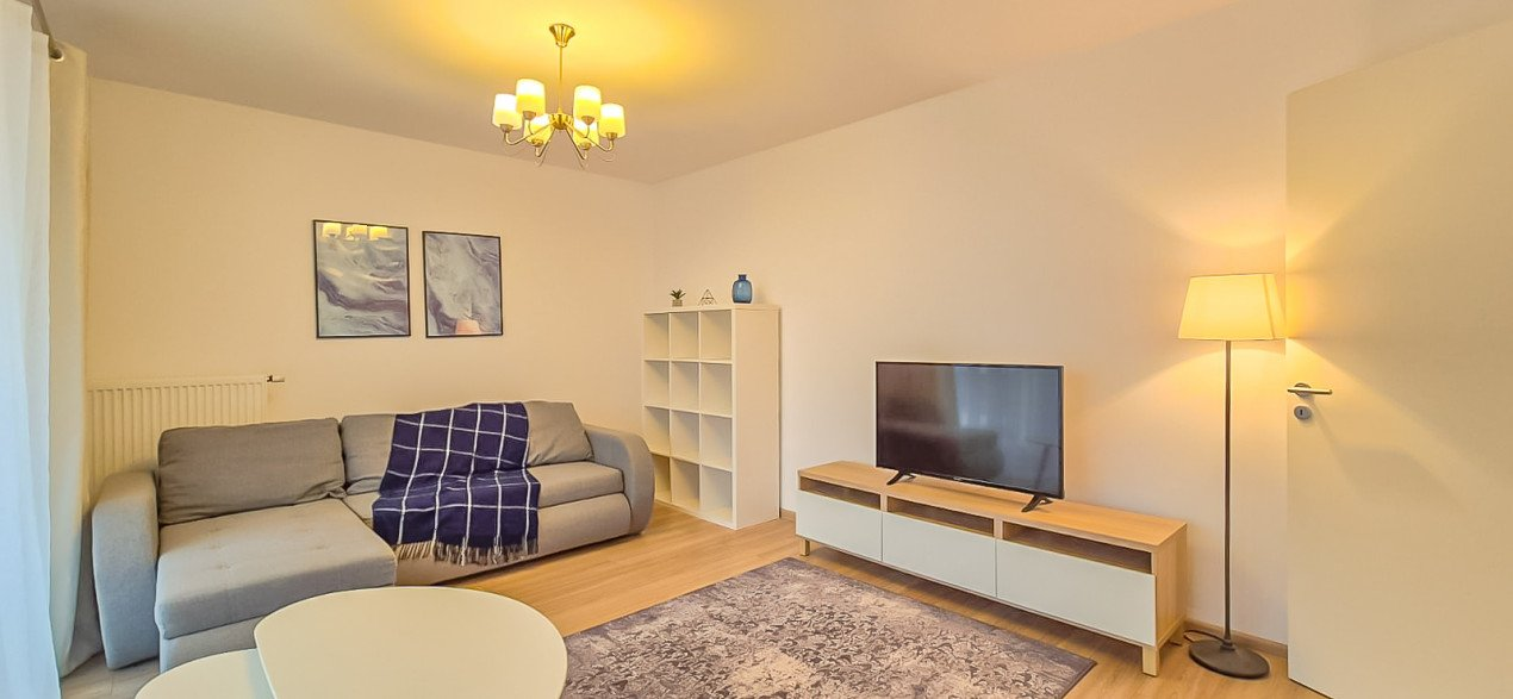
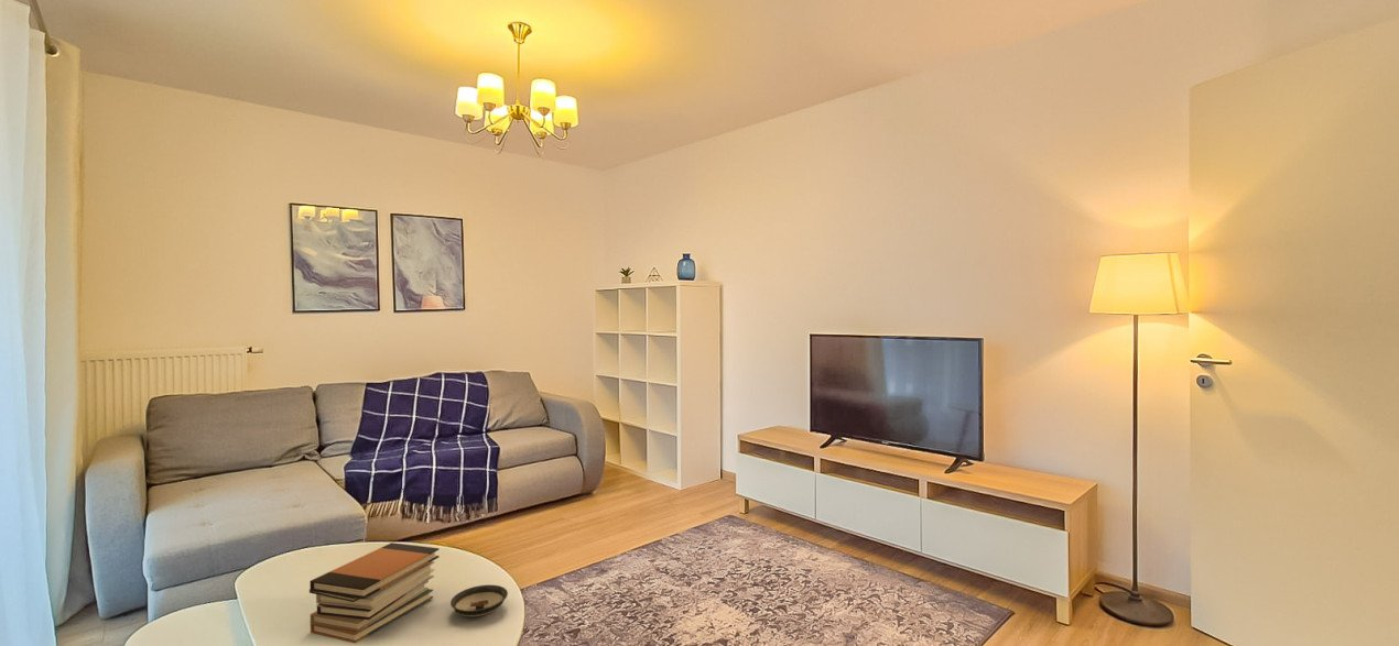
+ book stack [308,541,441,644]
+ saucer [449,584,509,618]
